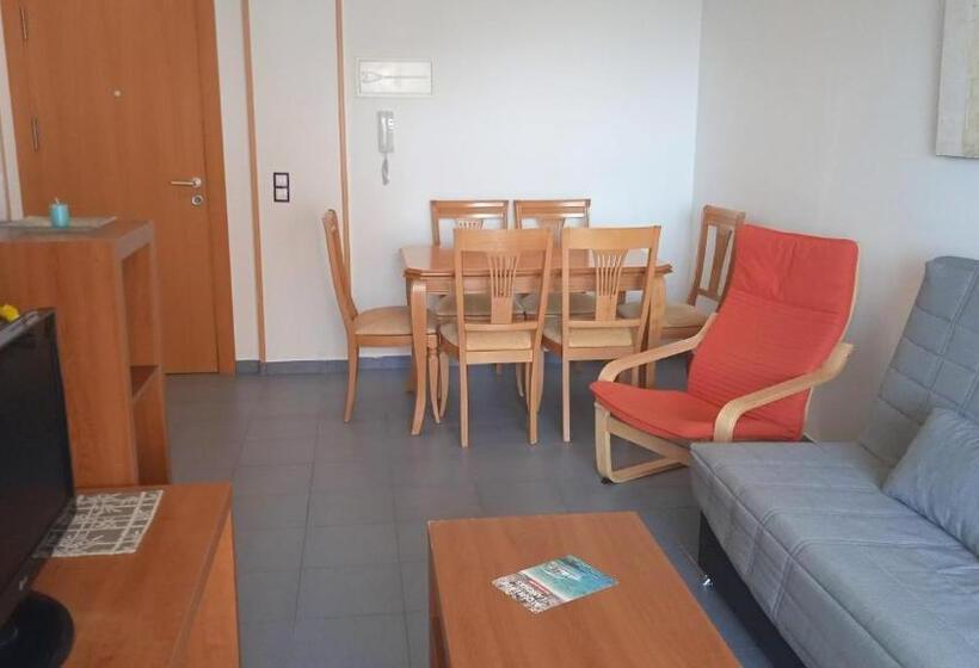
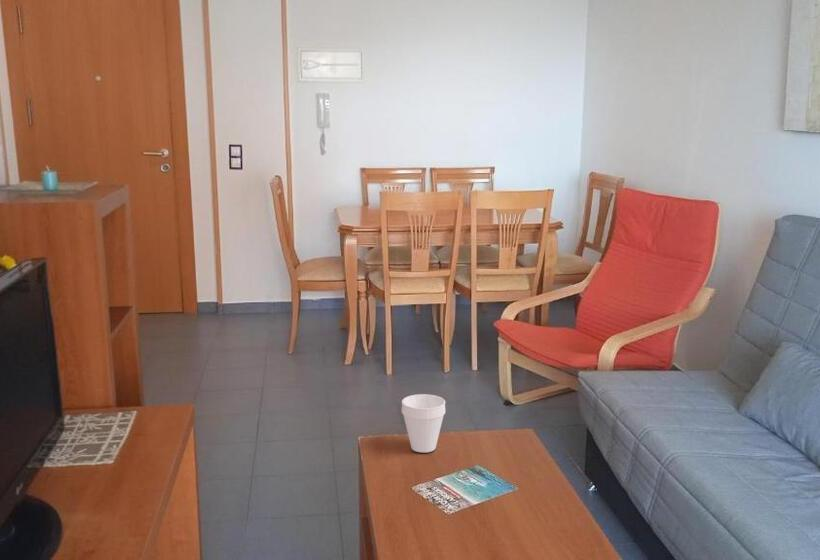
+ cup [401,393,447,454]
